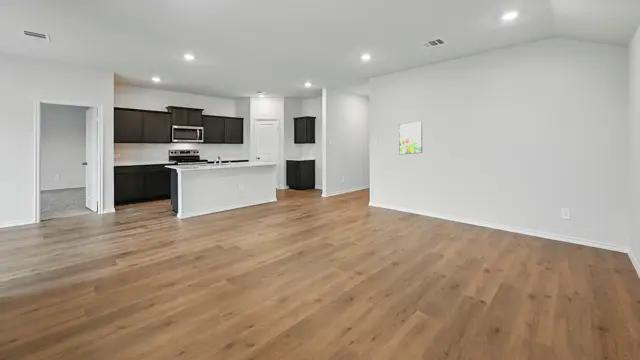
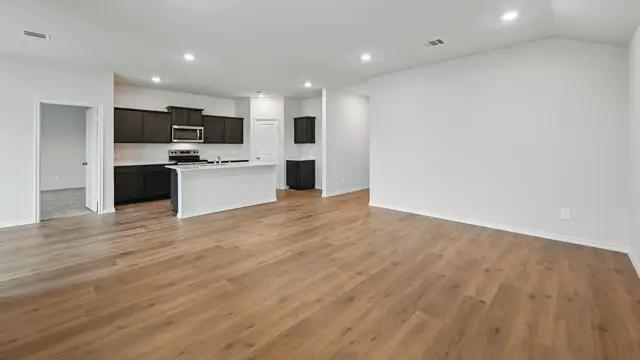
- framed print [398,120,423,156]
